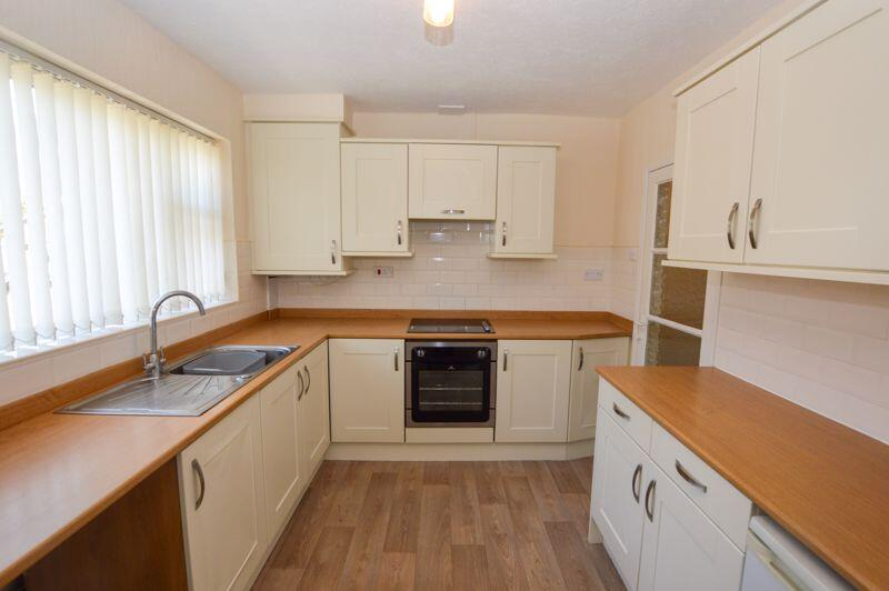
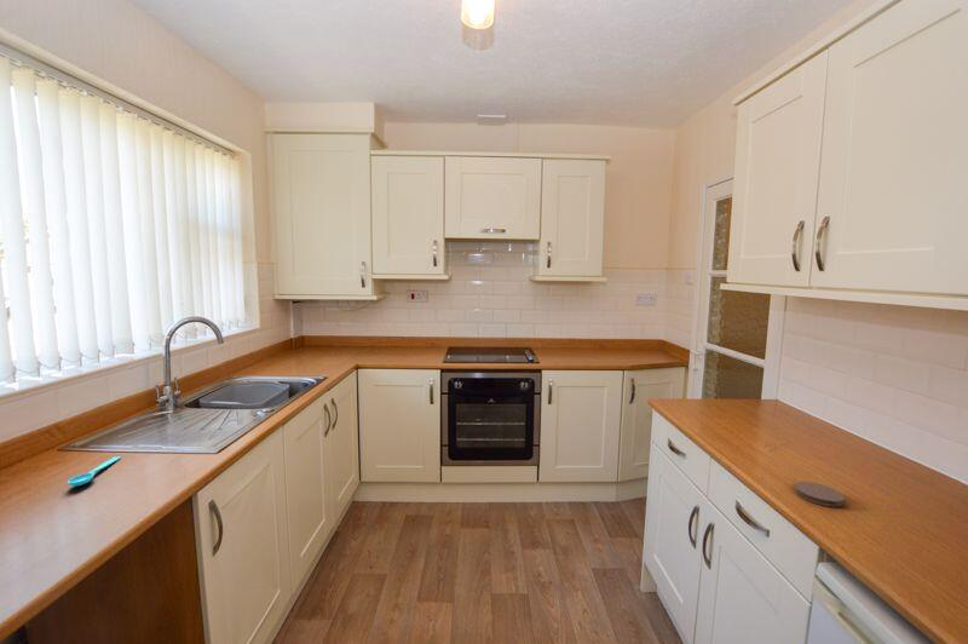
+ spoon [67,455,122,488]
+ coaster [794,481,846,507]
